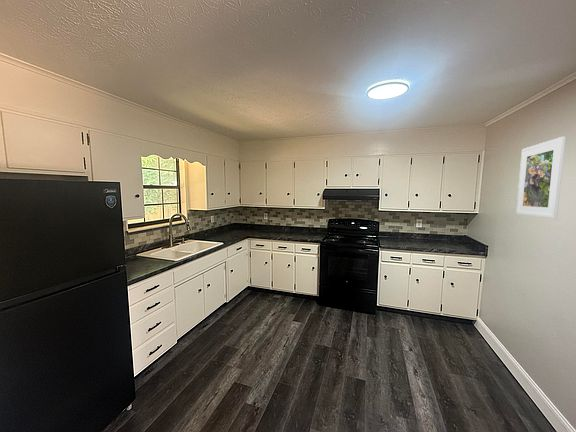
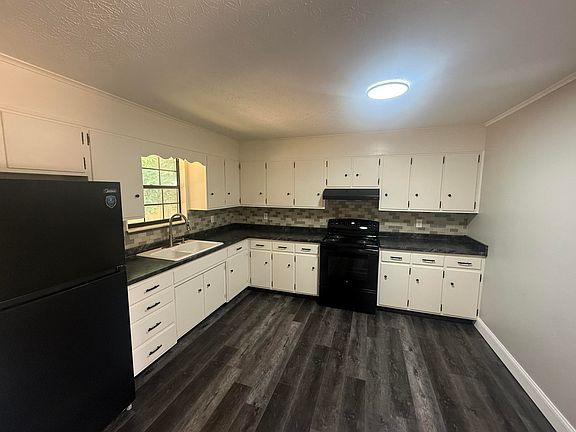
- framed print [515,136,567,219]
